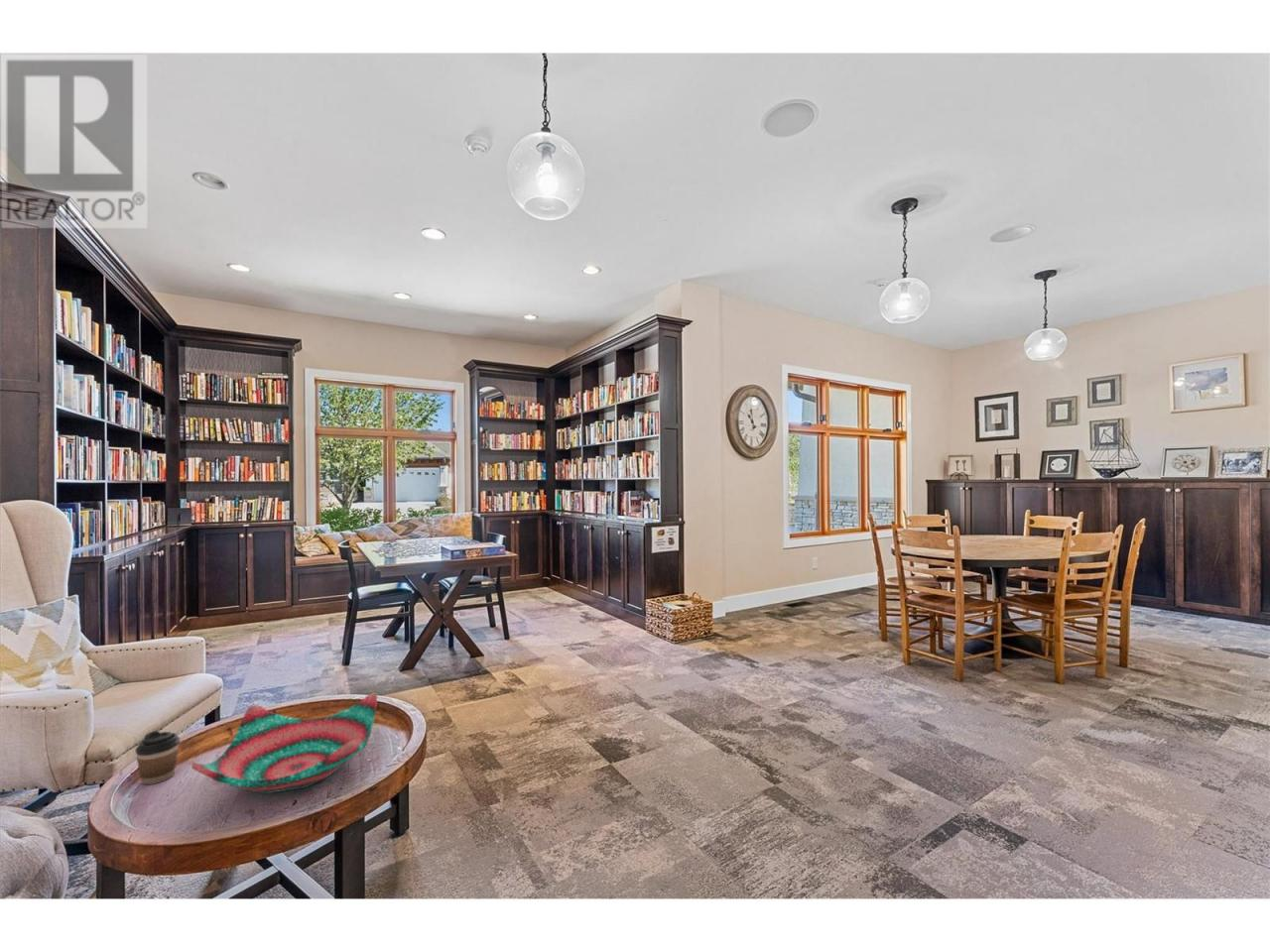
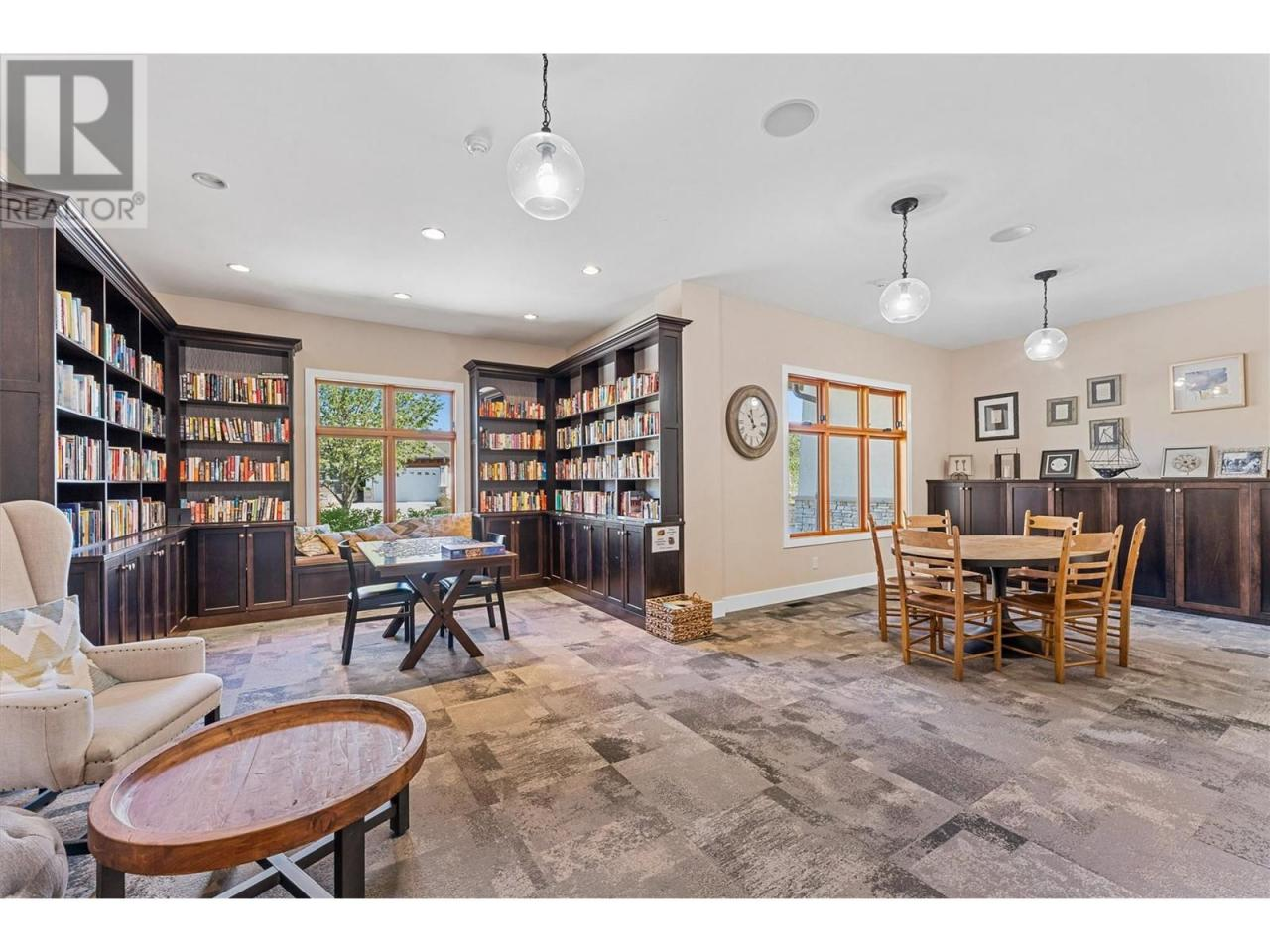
- decorative bowl [191,691,378,794]
- coffee cup [134,730,181,785]
